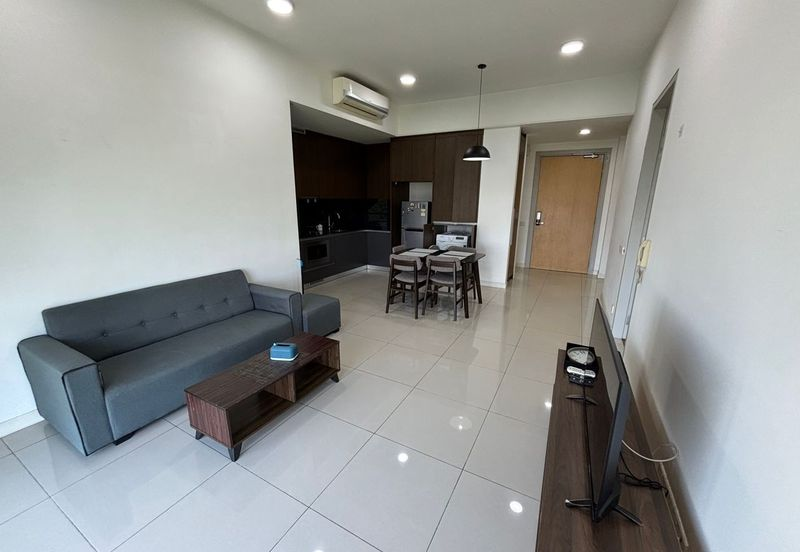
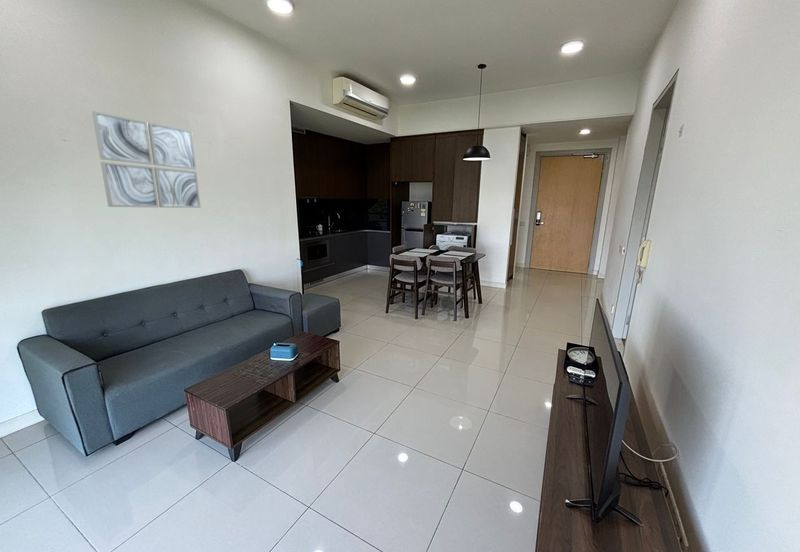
+ wall art [91,110,202,209]
